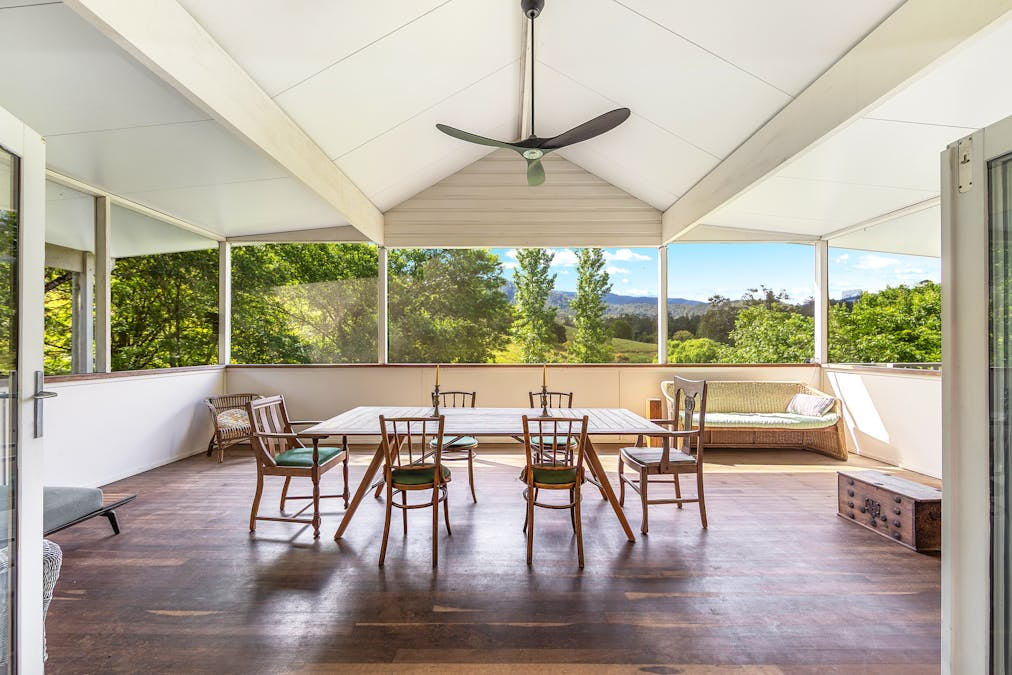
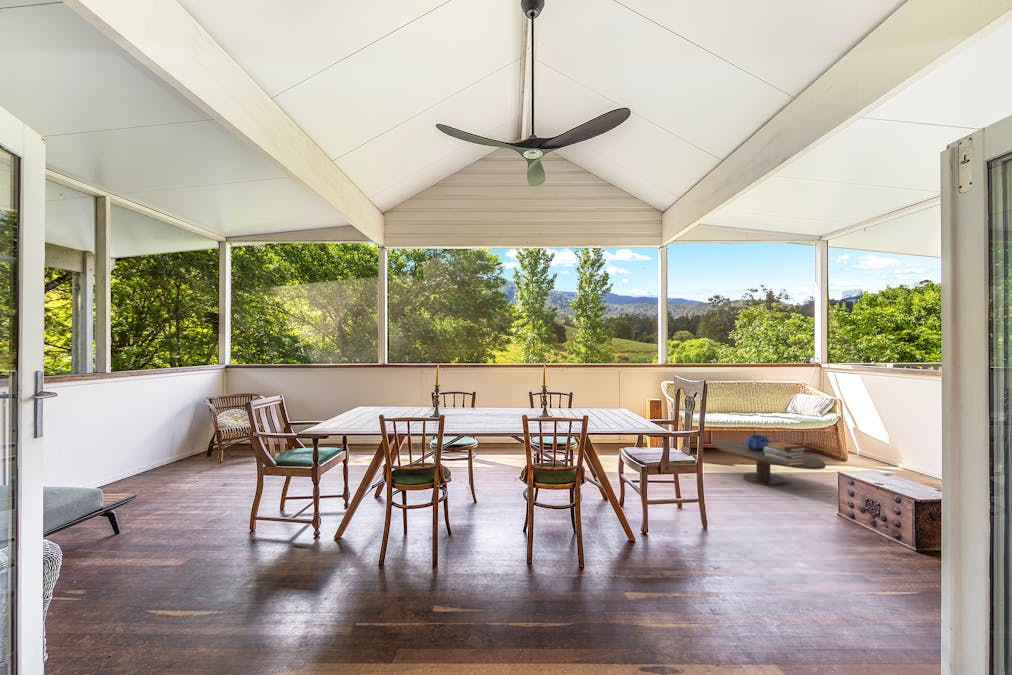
+ coffee table [711,439,826,487]
+ book stack [764,440,807,465]
+ decorative bowl [745,434,771,451]
